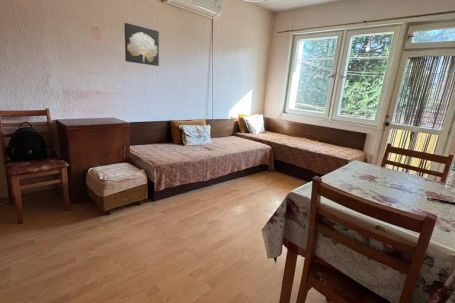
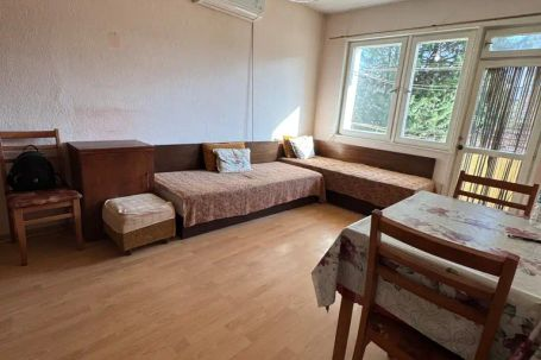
- wall art [124,22,160,67]
